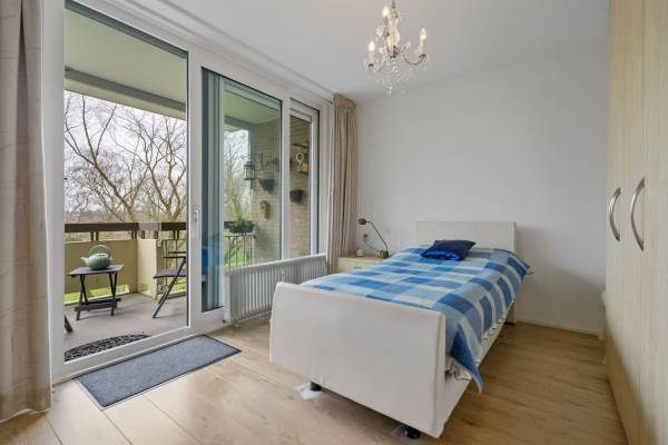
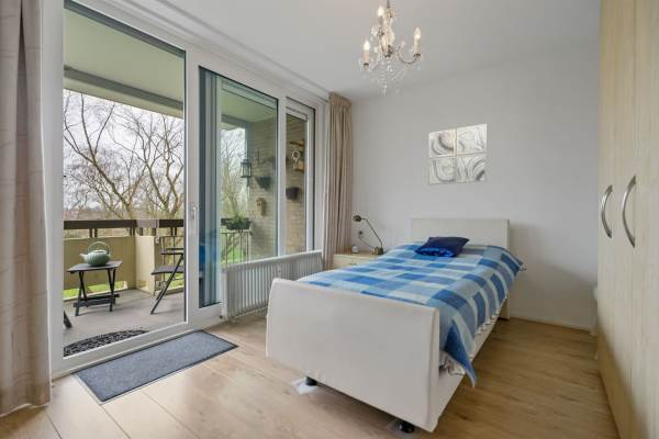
+ wall art [427,123,488,185]
